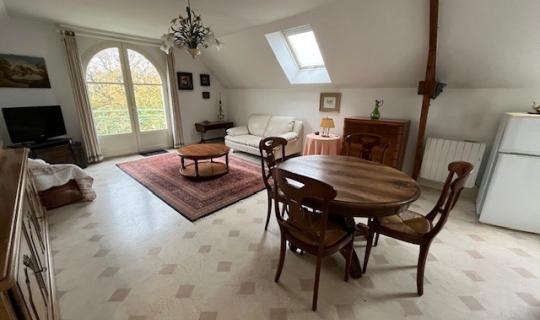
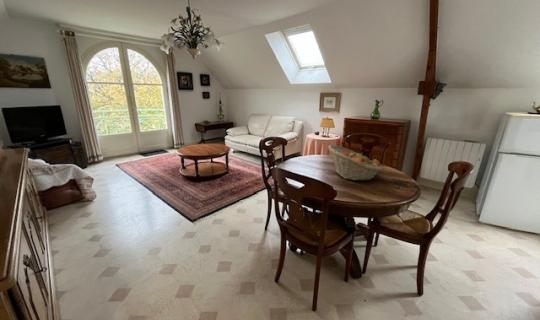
+ fruit basket [327,144,383,182]
